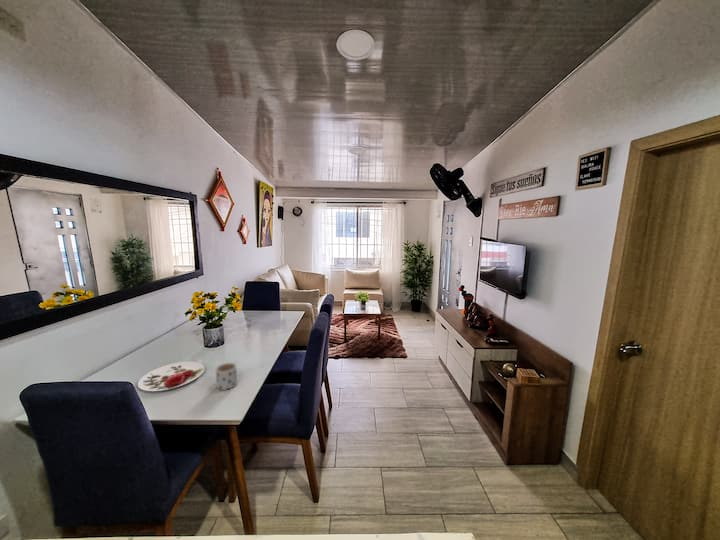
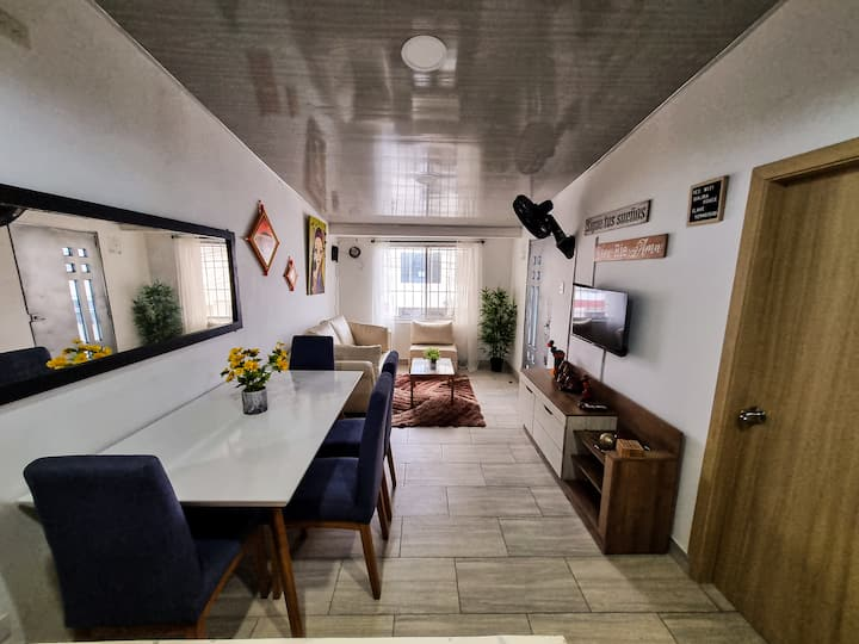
- mug [215,362,238,391]
- plate [137,360,206,392]
